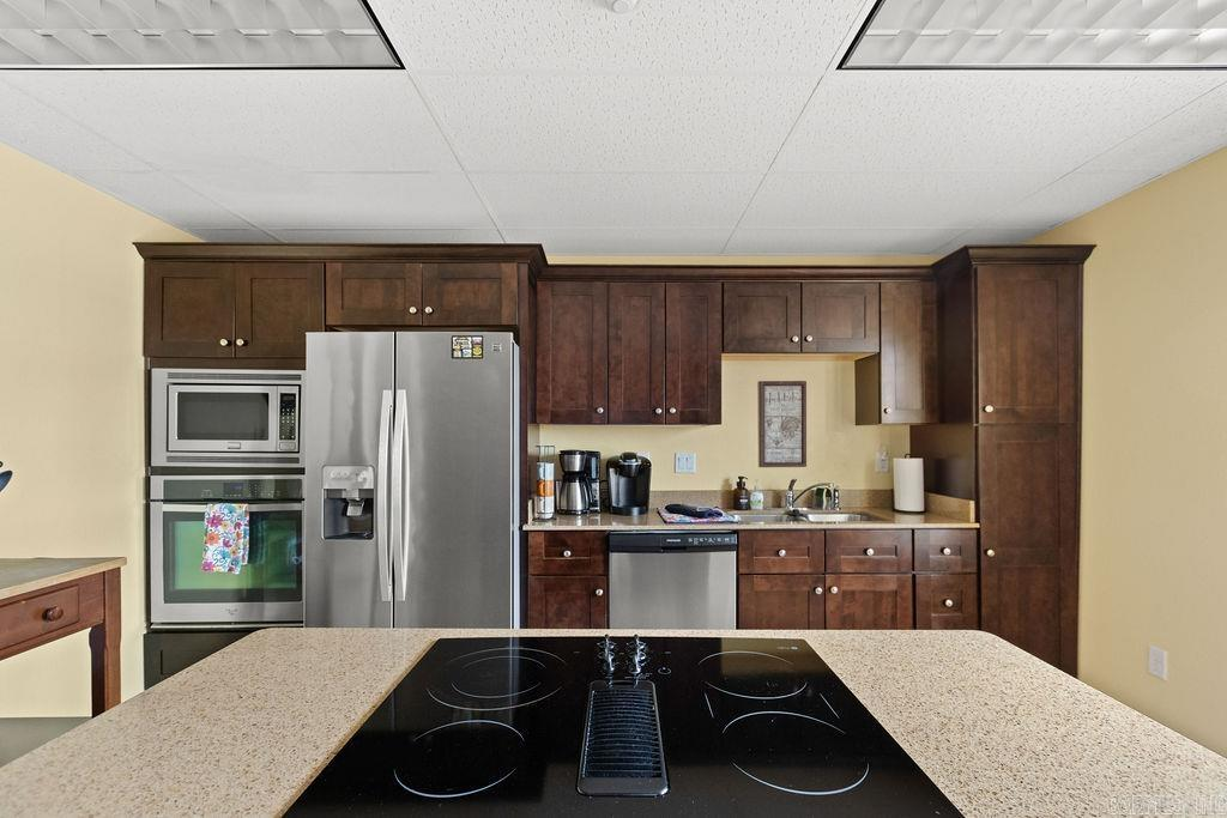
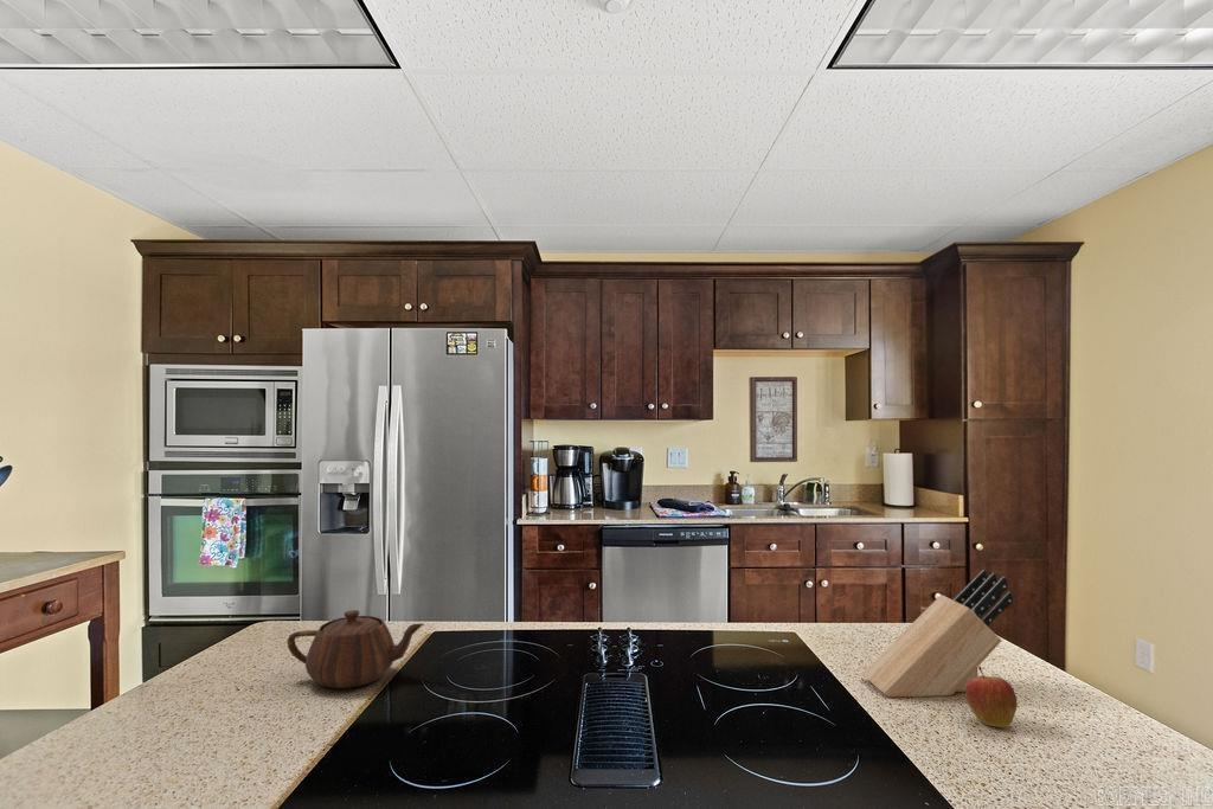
+ fruit [964,666,1019,728]
+ teapot [285,609,425,689]
+ knife block [861,569,1014,699]
